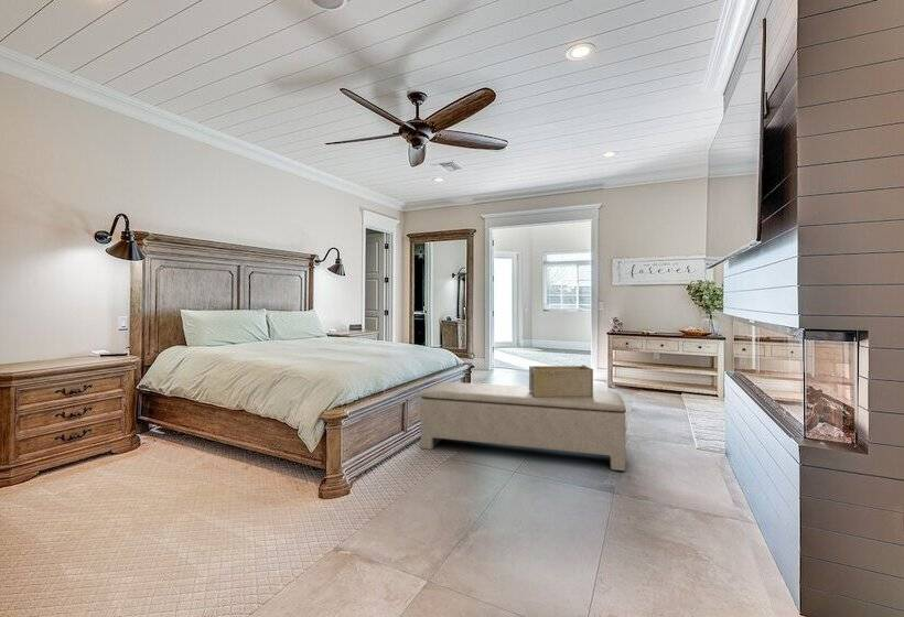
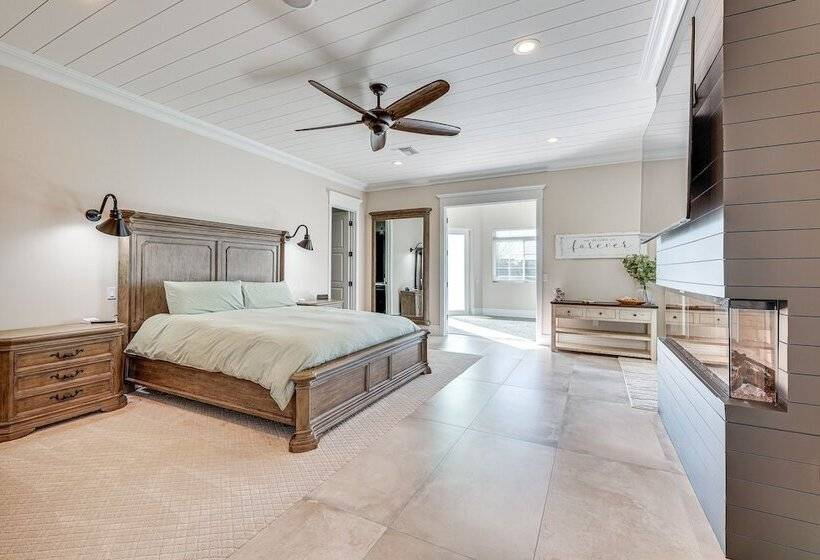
- decorative box [528,364,594,397]
- bench [420,381,627,472]
